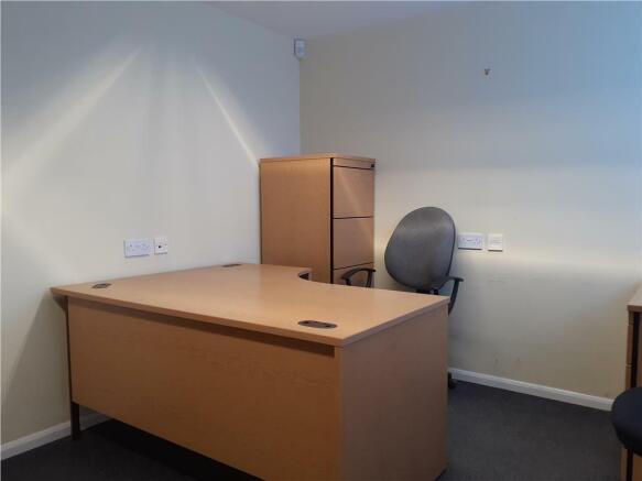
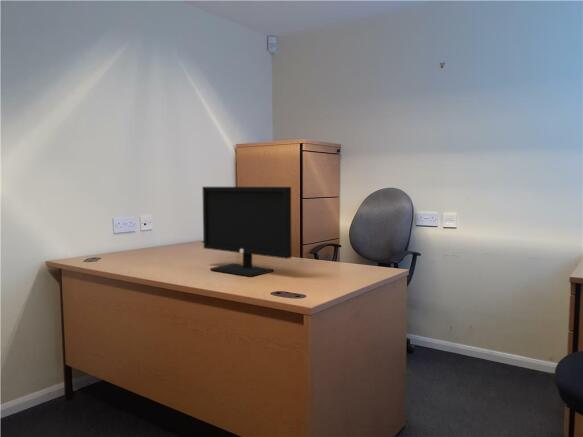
+ monitor [201,186,292,278]
